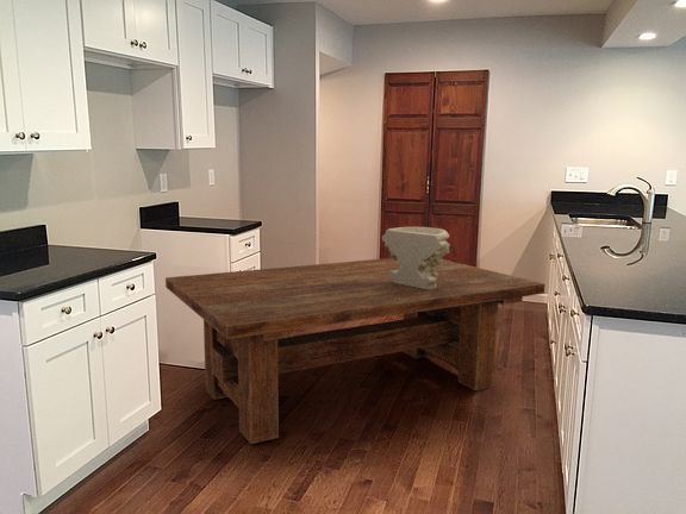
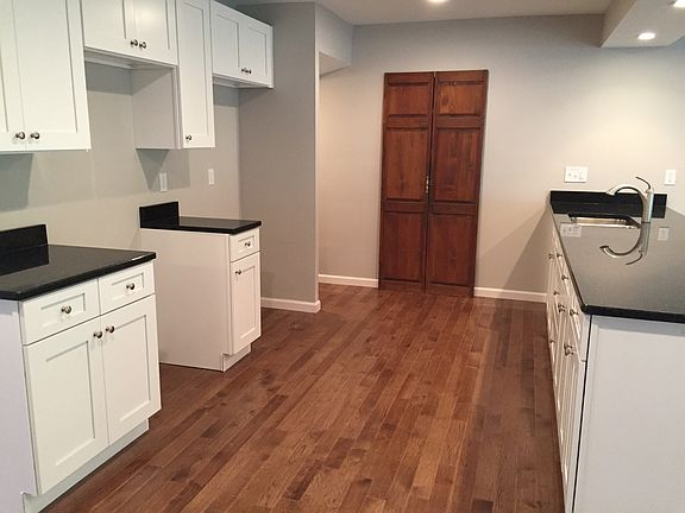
- dining table [164,257,545,445]
- decorative bowl [381,226,451,290]
